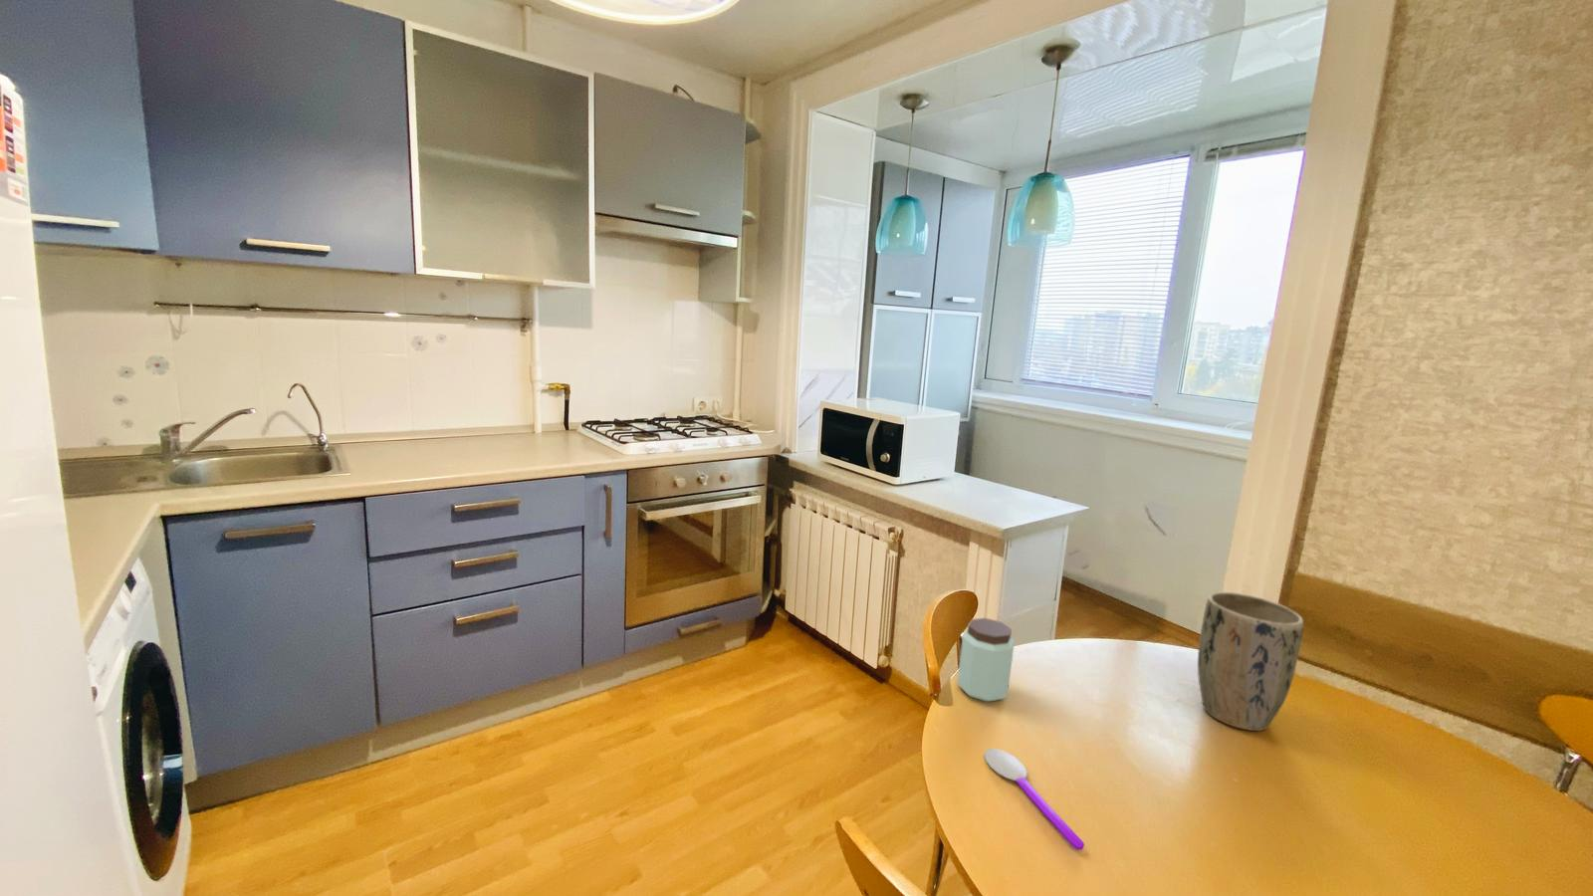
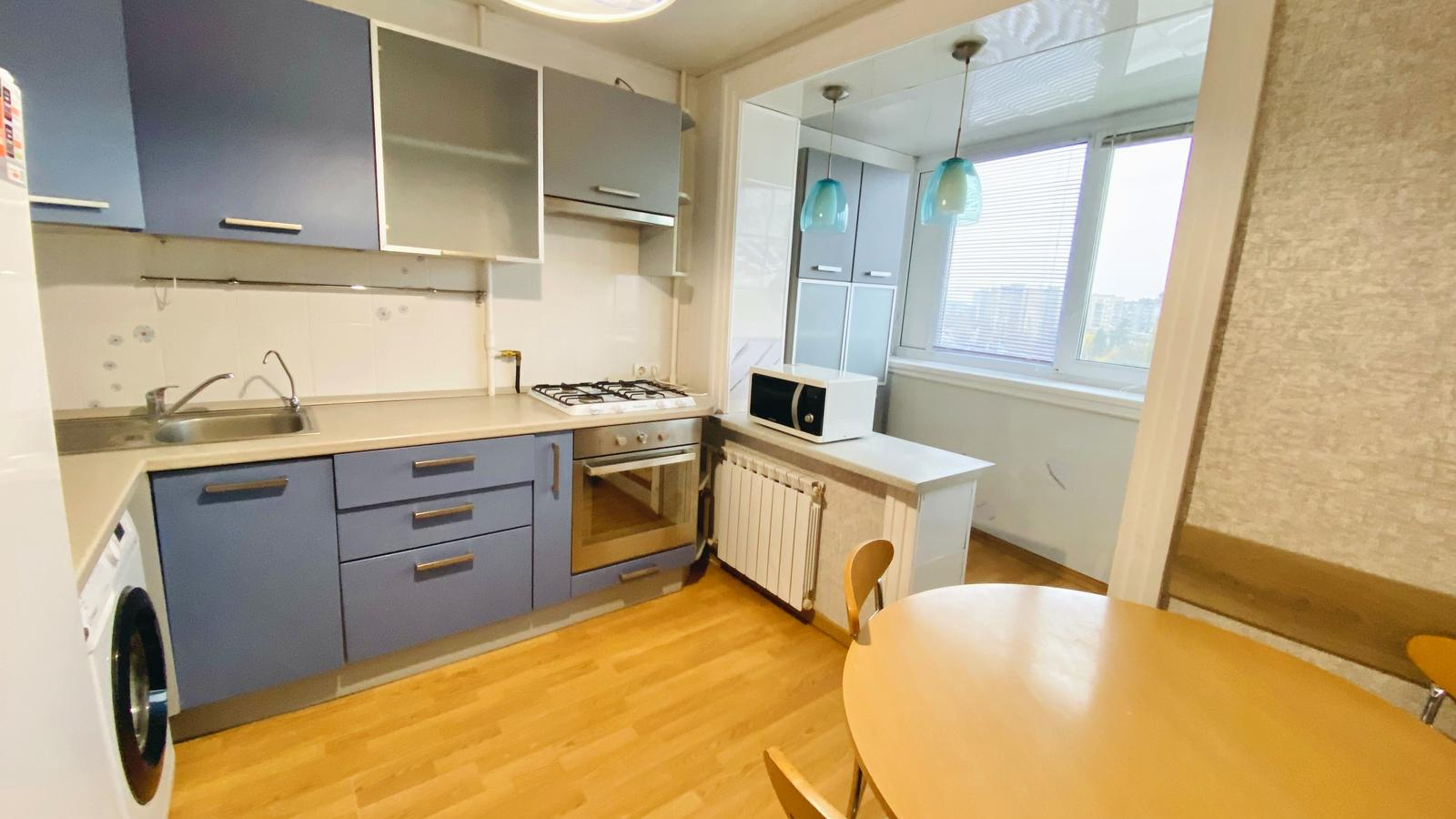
- spoon [984,747,1085,850]
- peanut butter [957,617,1015,702]
- plant pot [1197,592,1304,732]
